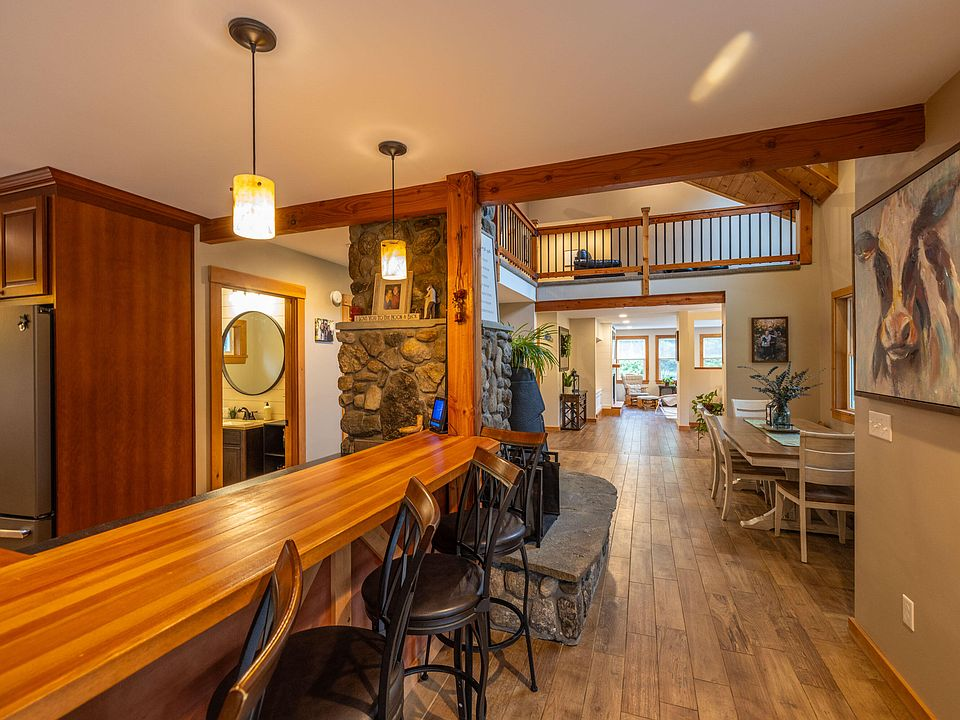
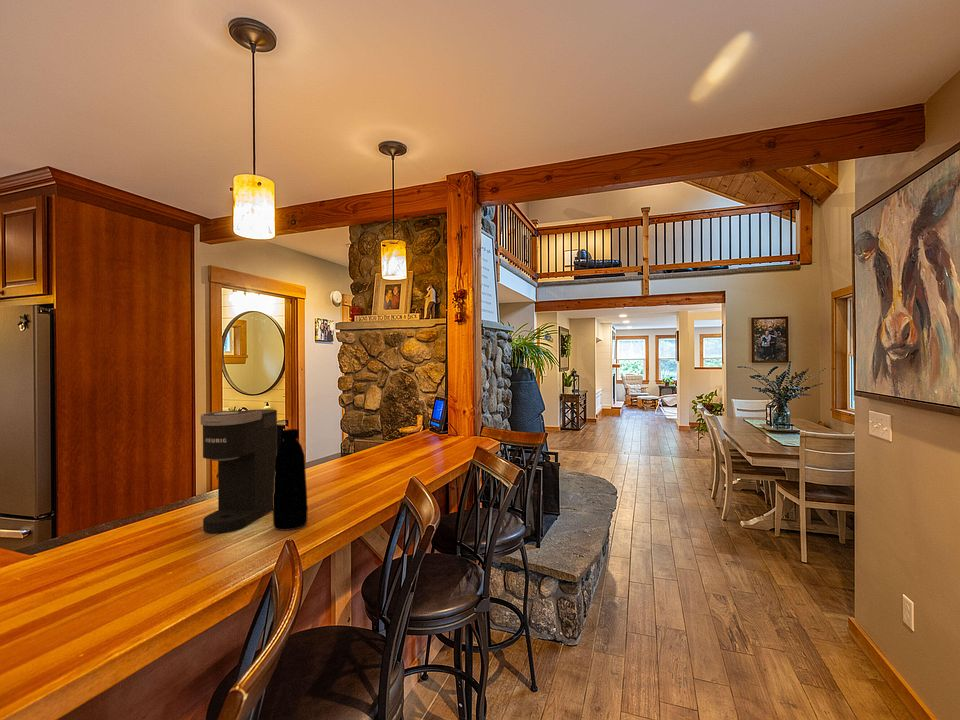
+ bottle [272,428,309,532]
+ coffee maker [200,408,278,535]
